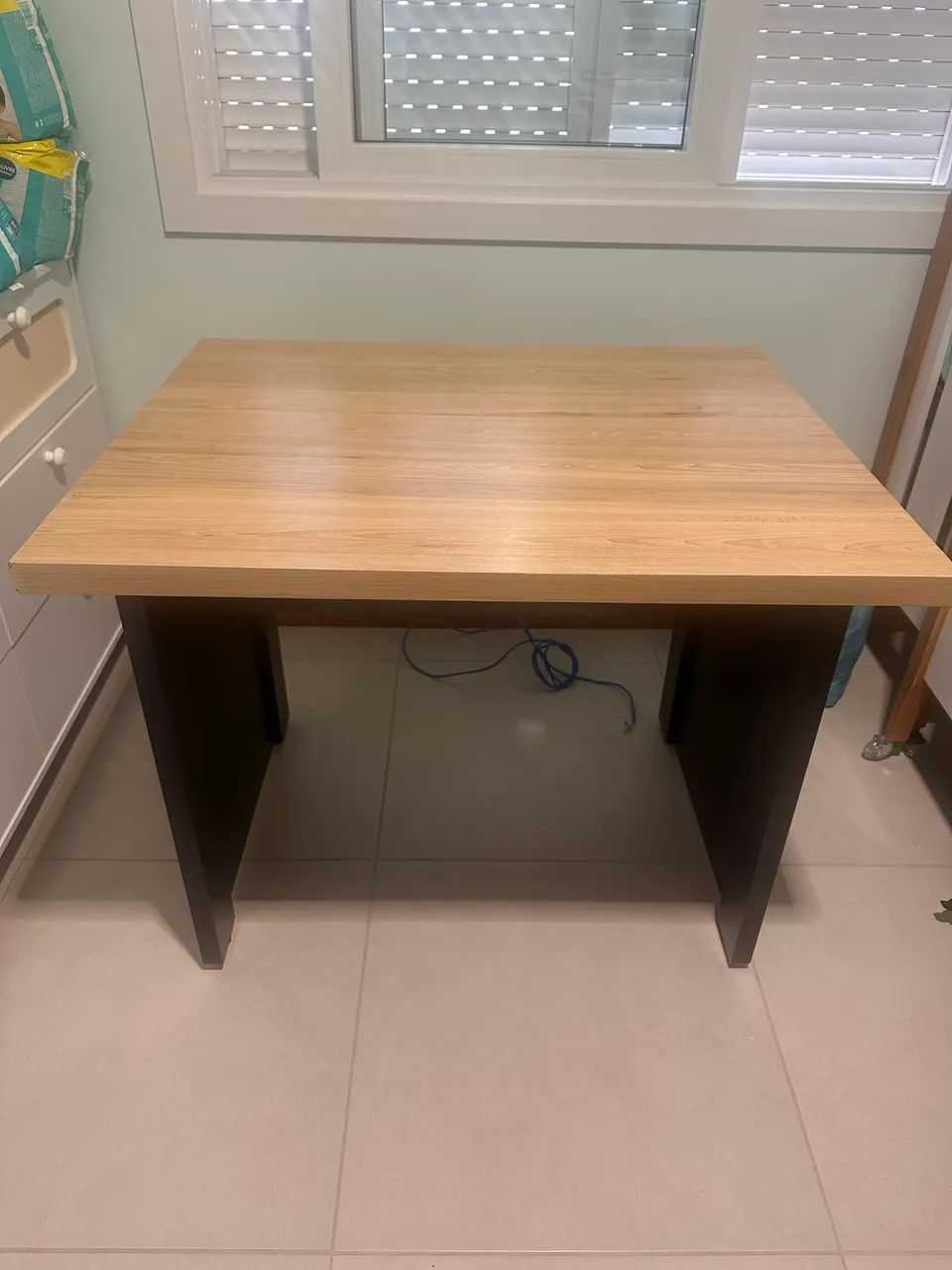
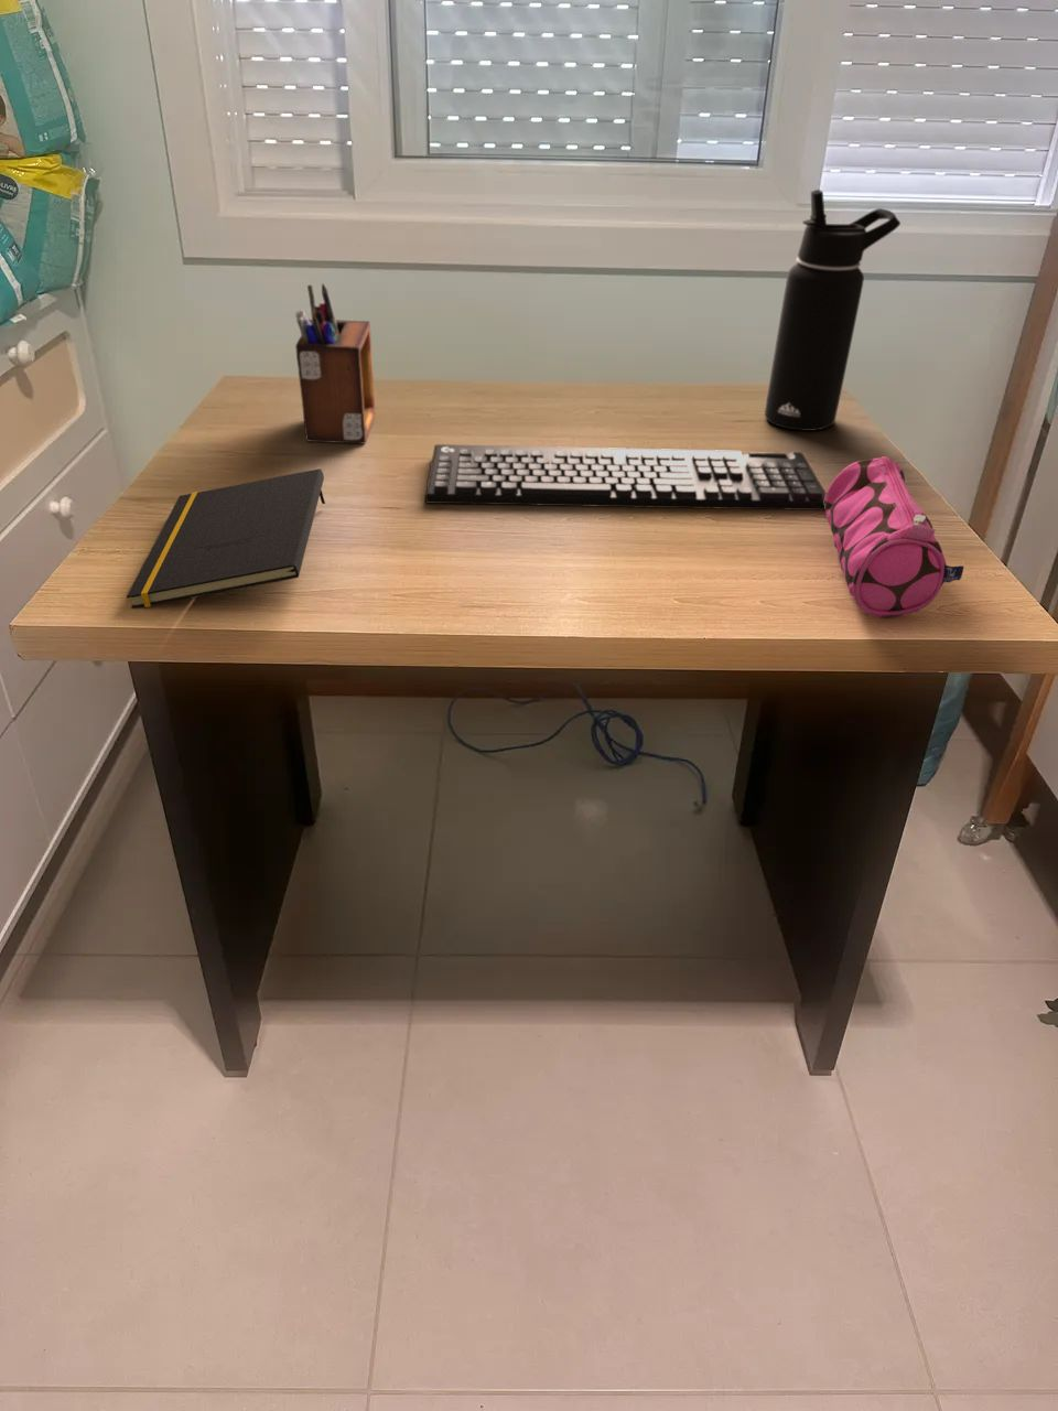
+ keyboard [425,443,827,511]
+ desk organizer [295,283,377,444]
+ pencil case [825,456,966,619]
+ water bottle [763,189,901,432]
+ notepad [126,468,327,610]
